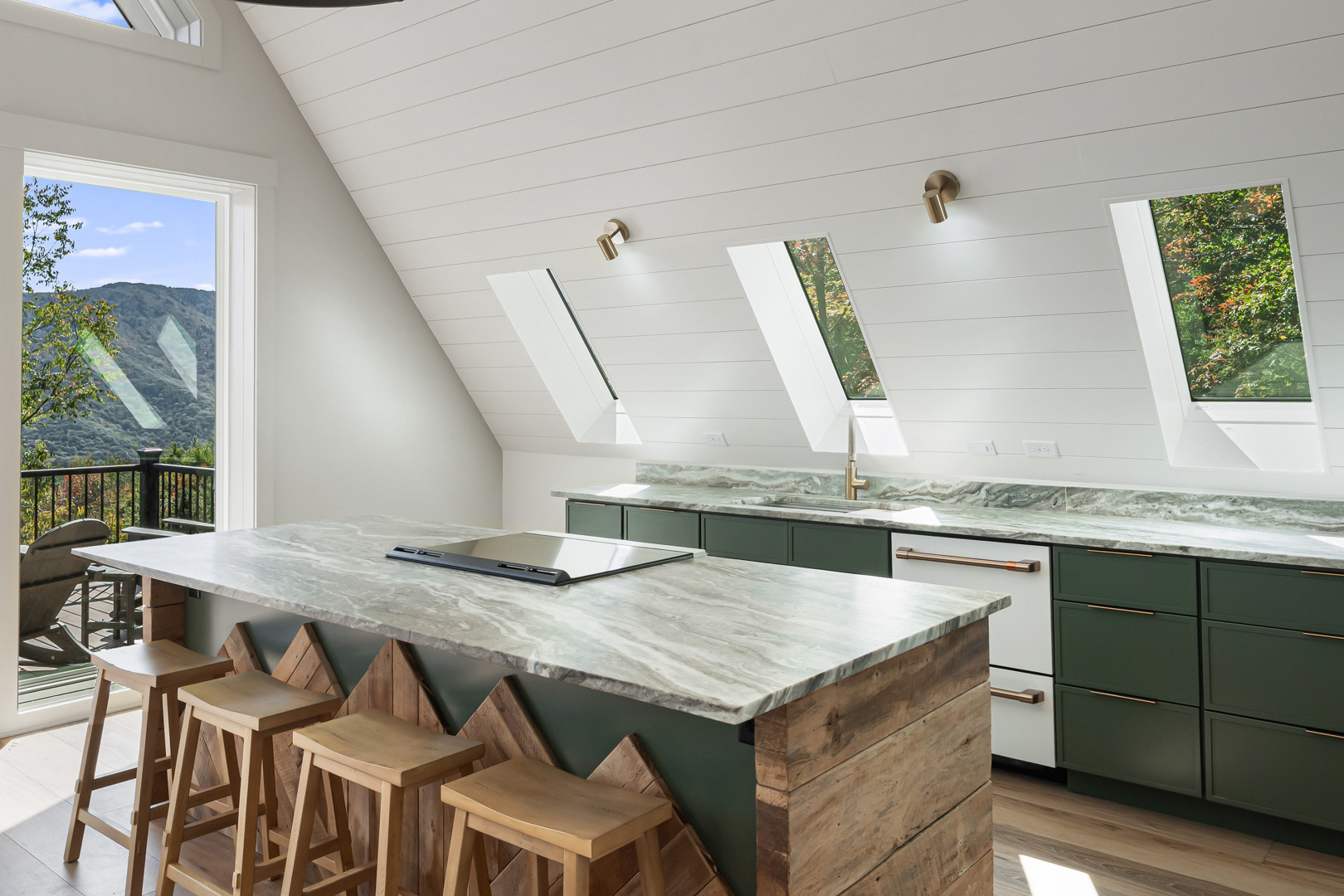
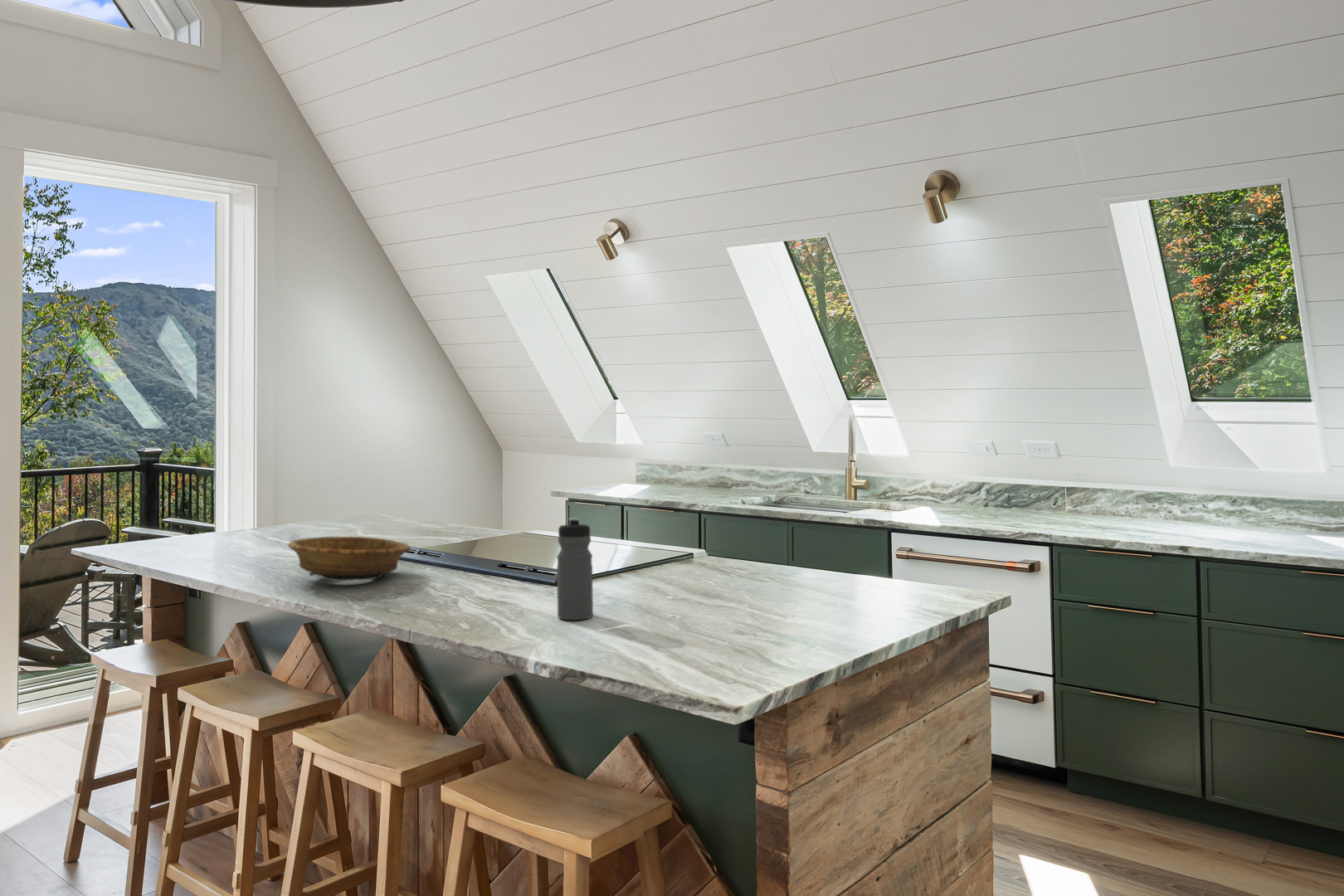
+ water bottle [556,517,594,621]
+ decorative bowl [288,535,411,582]
